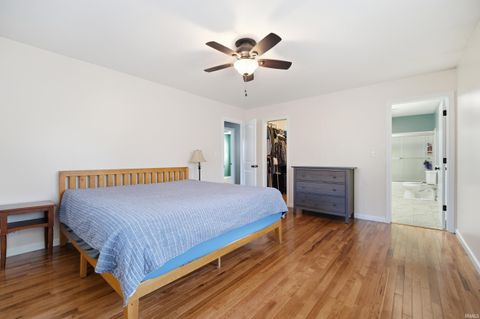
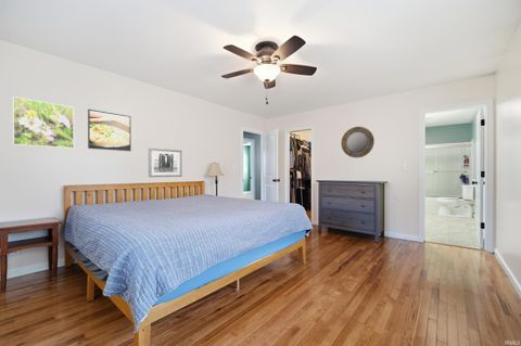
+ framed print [87,108,132,152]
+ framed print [12,95,75,150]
+ home mirror [340,126,376,158]
+ wall art [148,146,182,178]
